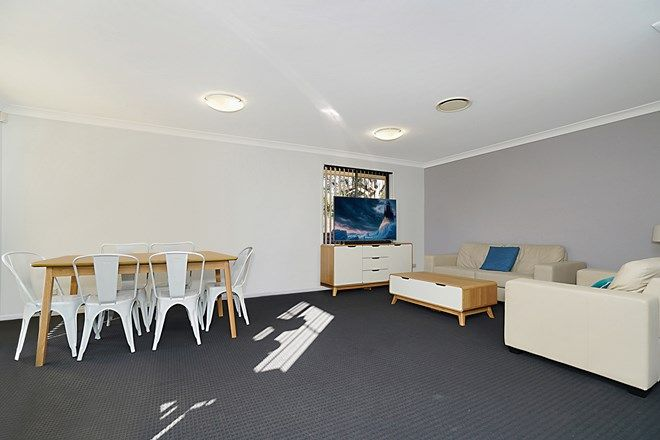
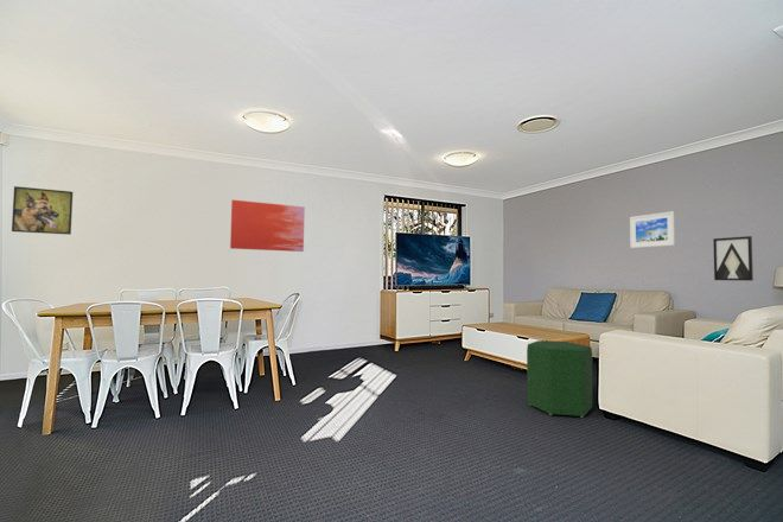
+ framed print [11,185,74,236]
+ wall art [712,235,755,281]
+ wall art [229,198,306,253]
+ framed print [629,210,676,249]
+ ottoman [526,339,593,419]
